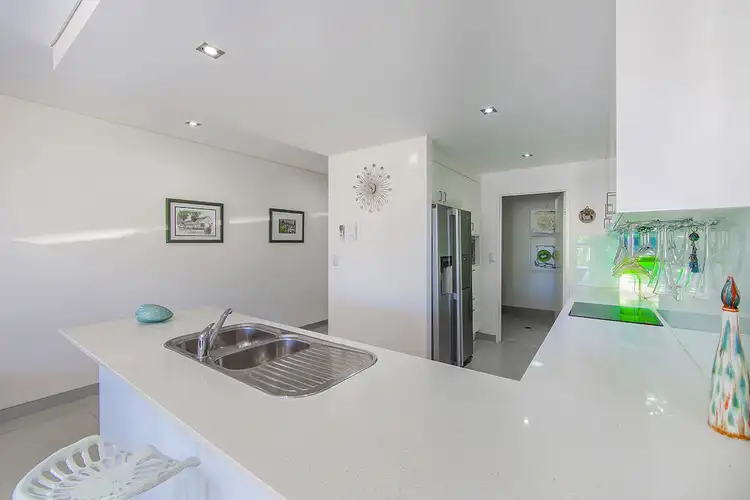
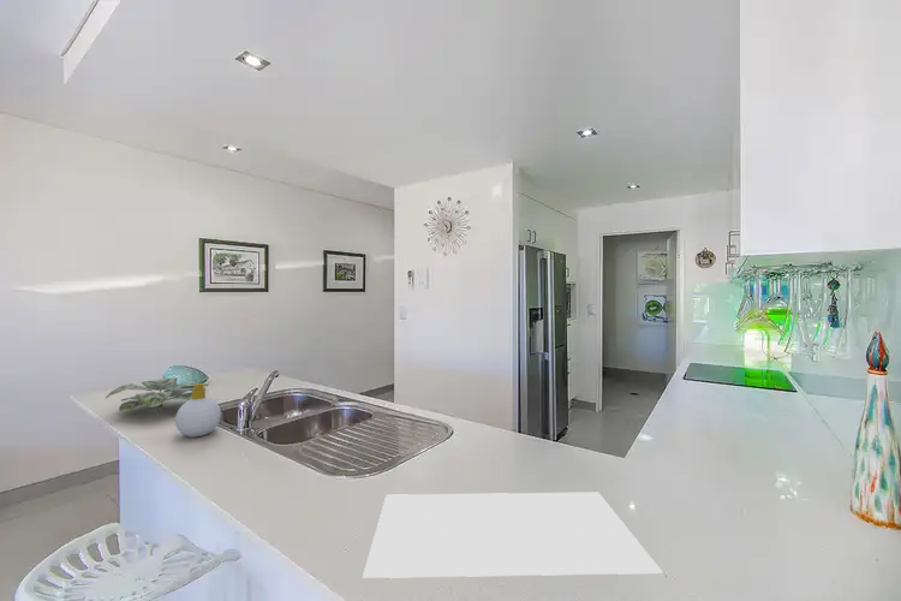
+ cutting board [362,492,663,579]
+ plant [103,376,208,412]
+ soap bottle [174,382,222,439]
